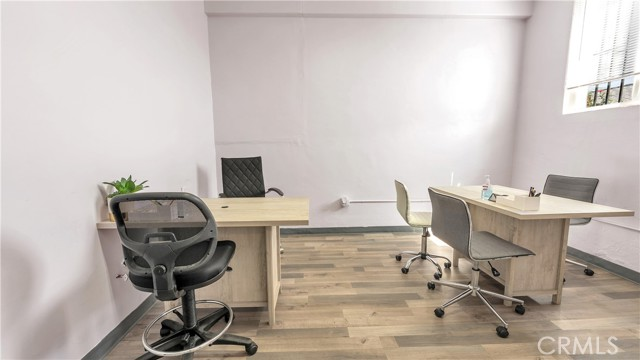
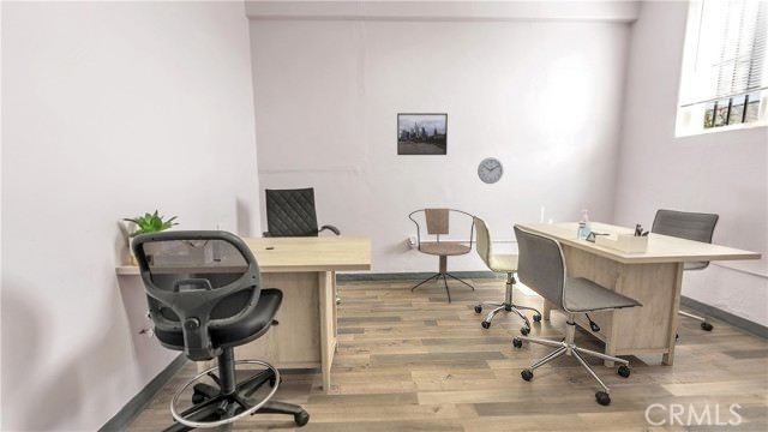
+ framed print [396,112,449,156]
+ wall clock [476,156,505,185]
+ office chair [408,208,475,304]
